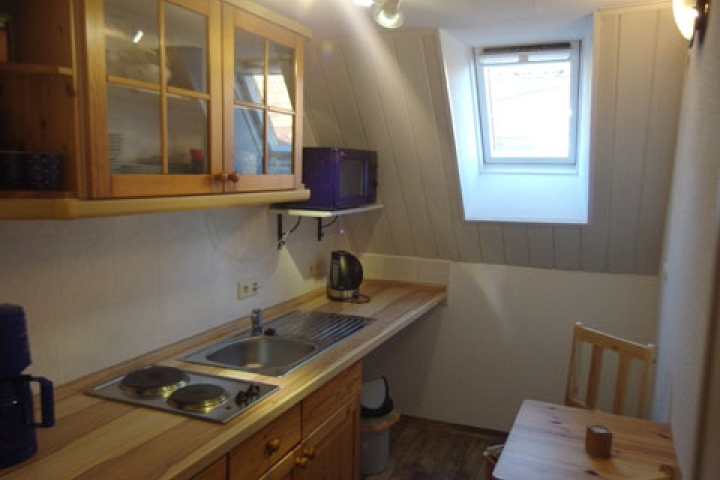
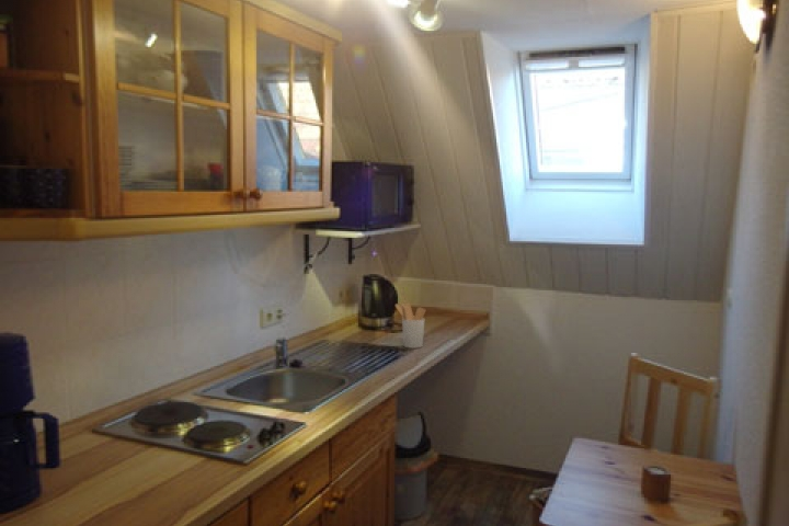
+ utensil holder [395,302,426,350]
